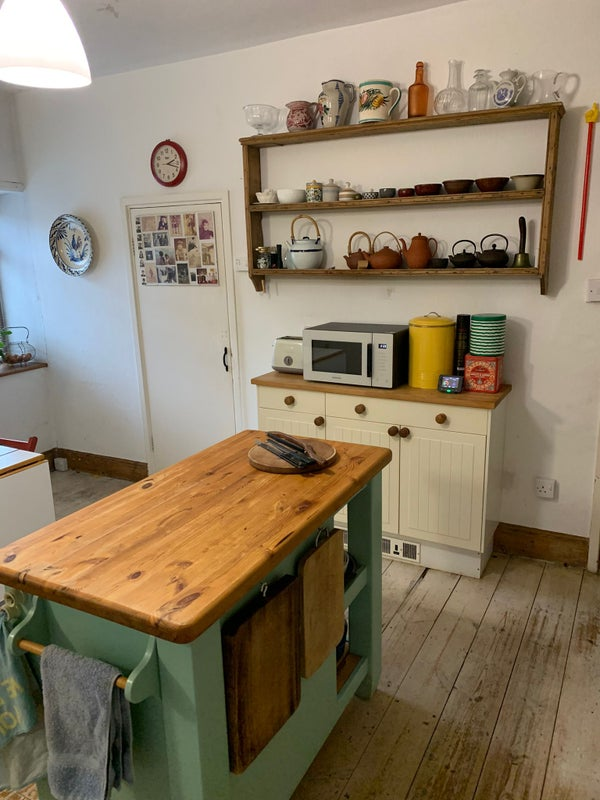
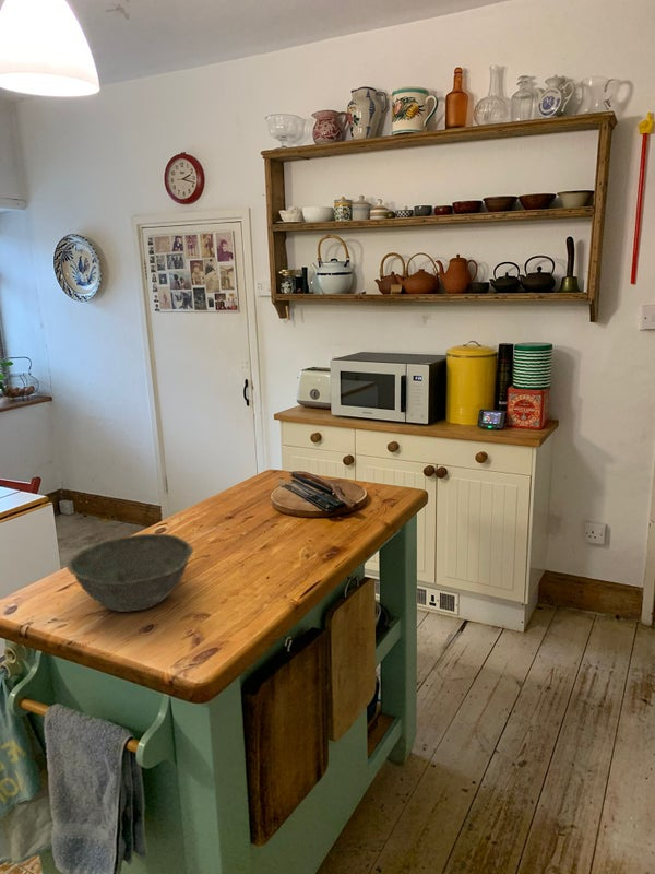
+ bowl [66,533,194,613]
